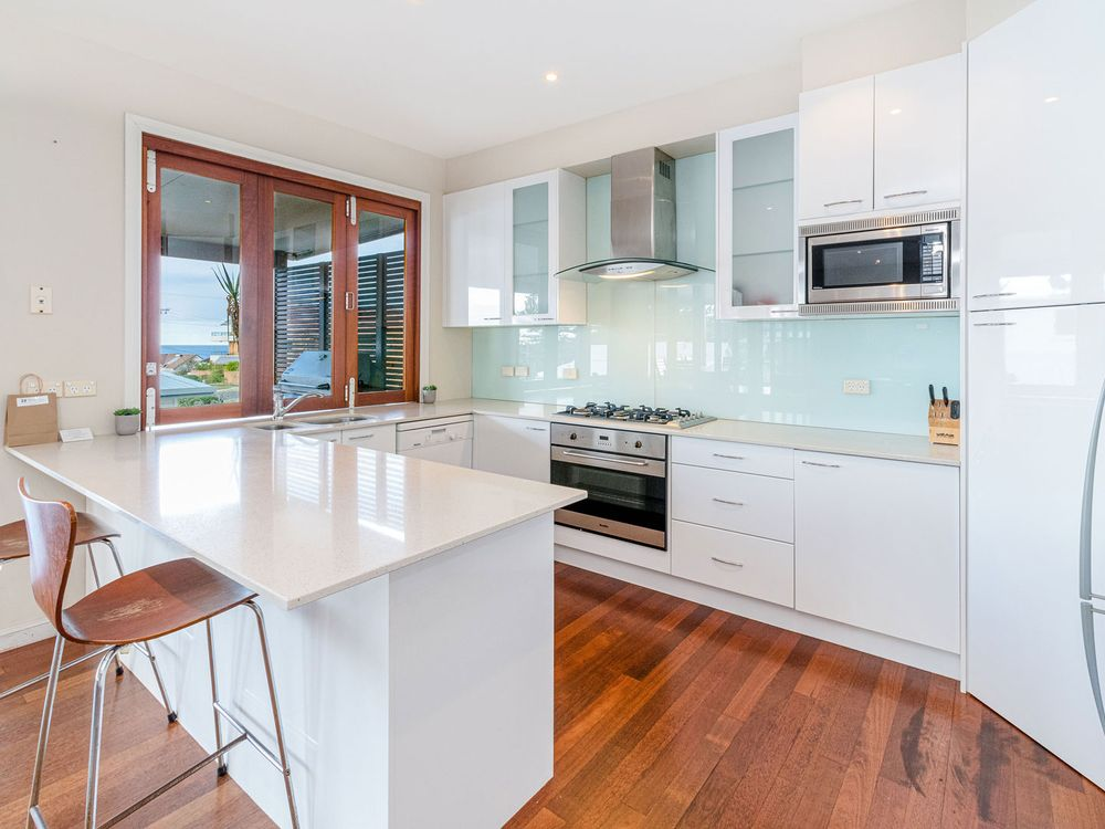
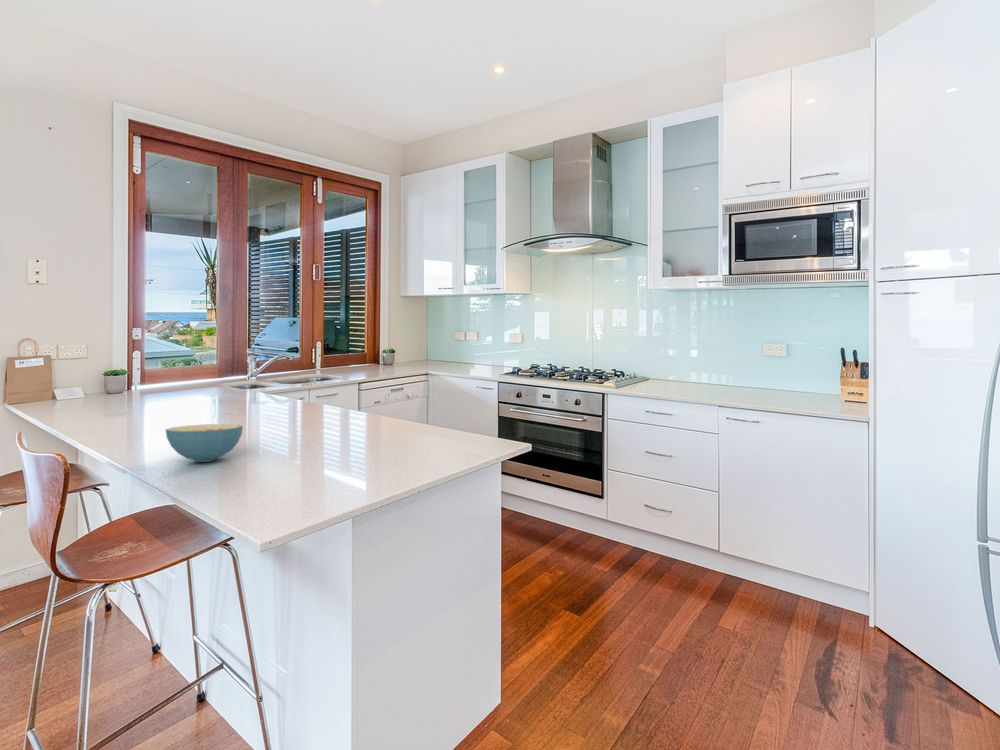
+ cereal bowl [165,423,244,463]
